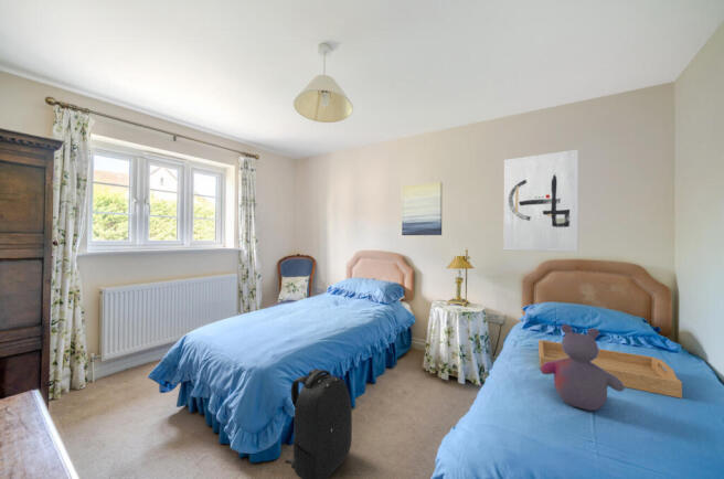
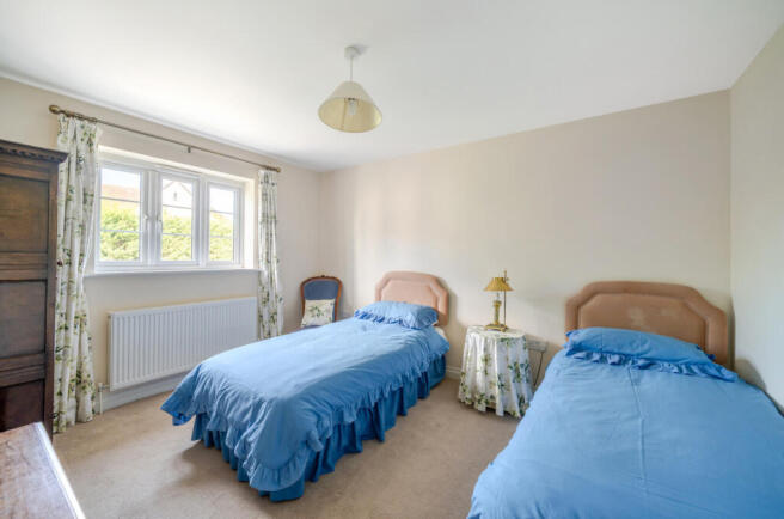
- stuffed bear [540,323,626,412]
- wall art [503,149,579,253]
- wall art [401,181,444,236]
- backpack [284,368,353,479]
- serving tray [537,339,683,400]
